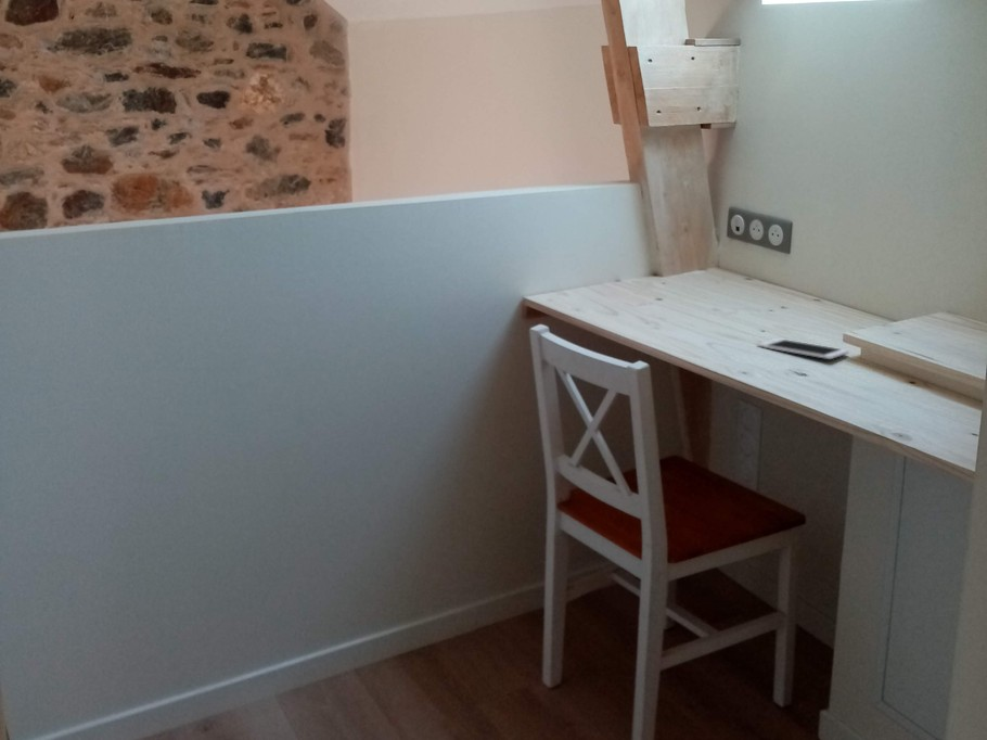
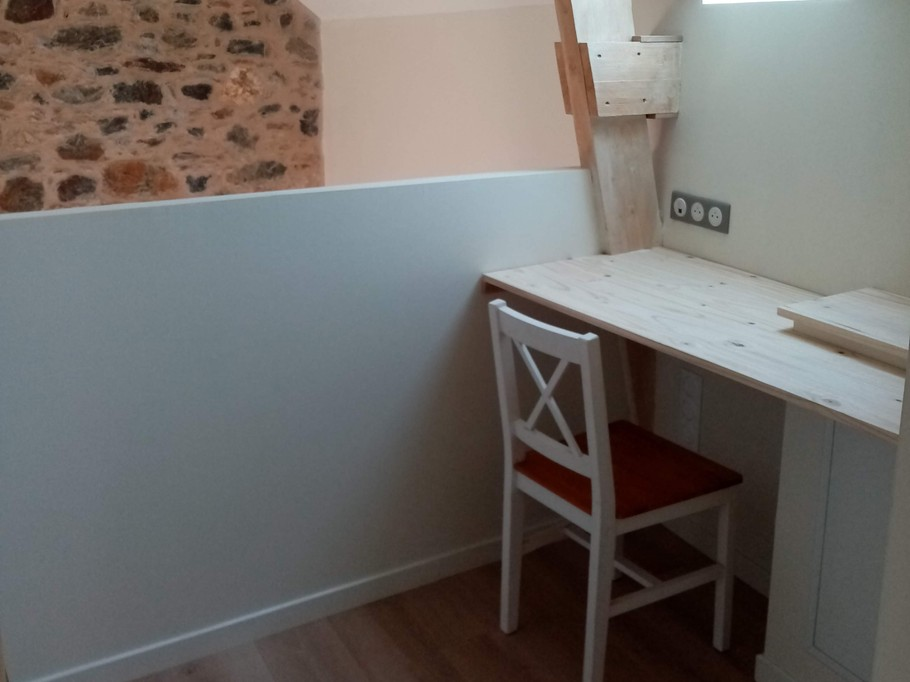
- cell phone [756,337,850,360]
